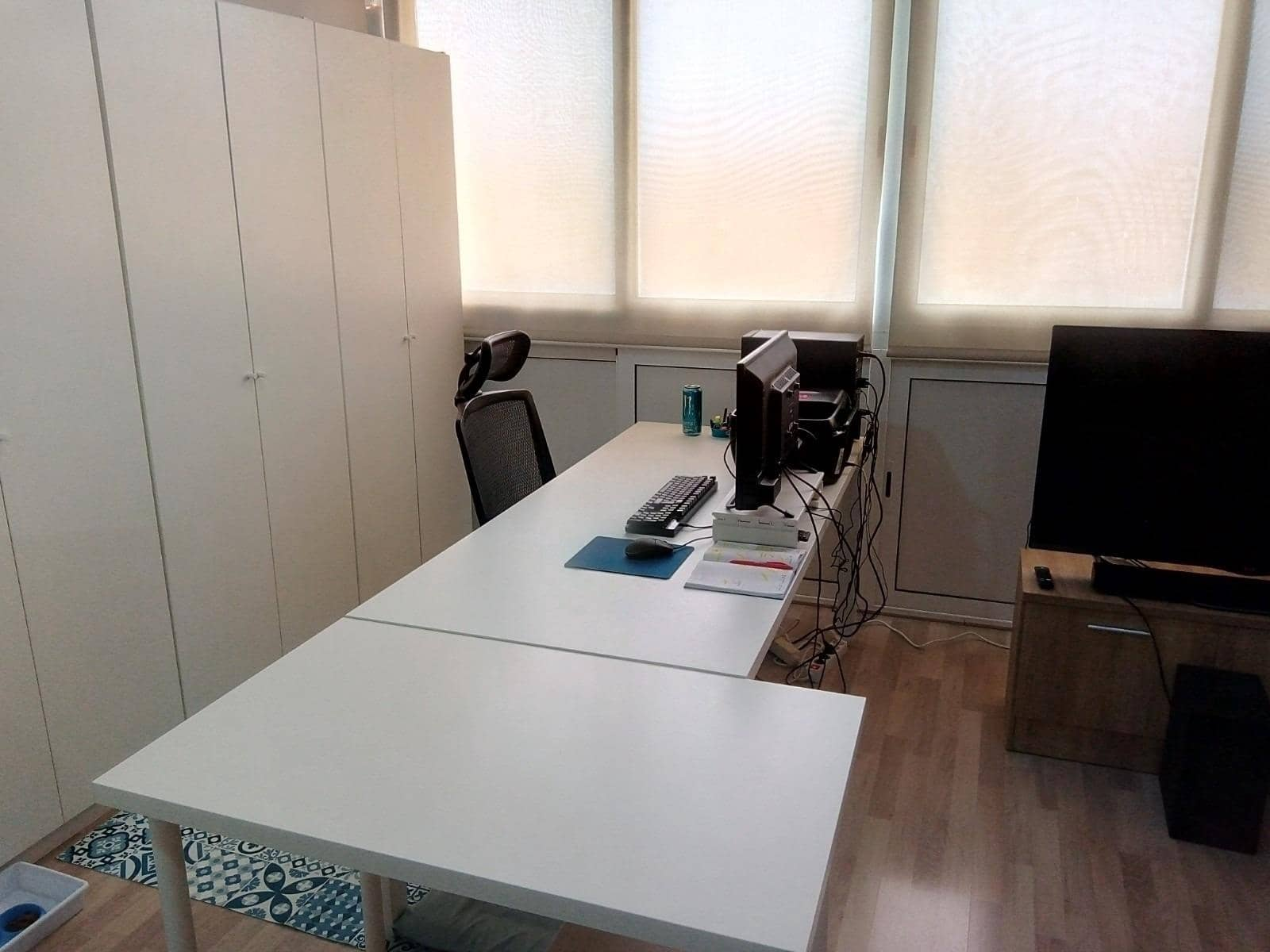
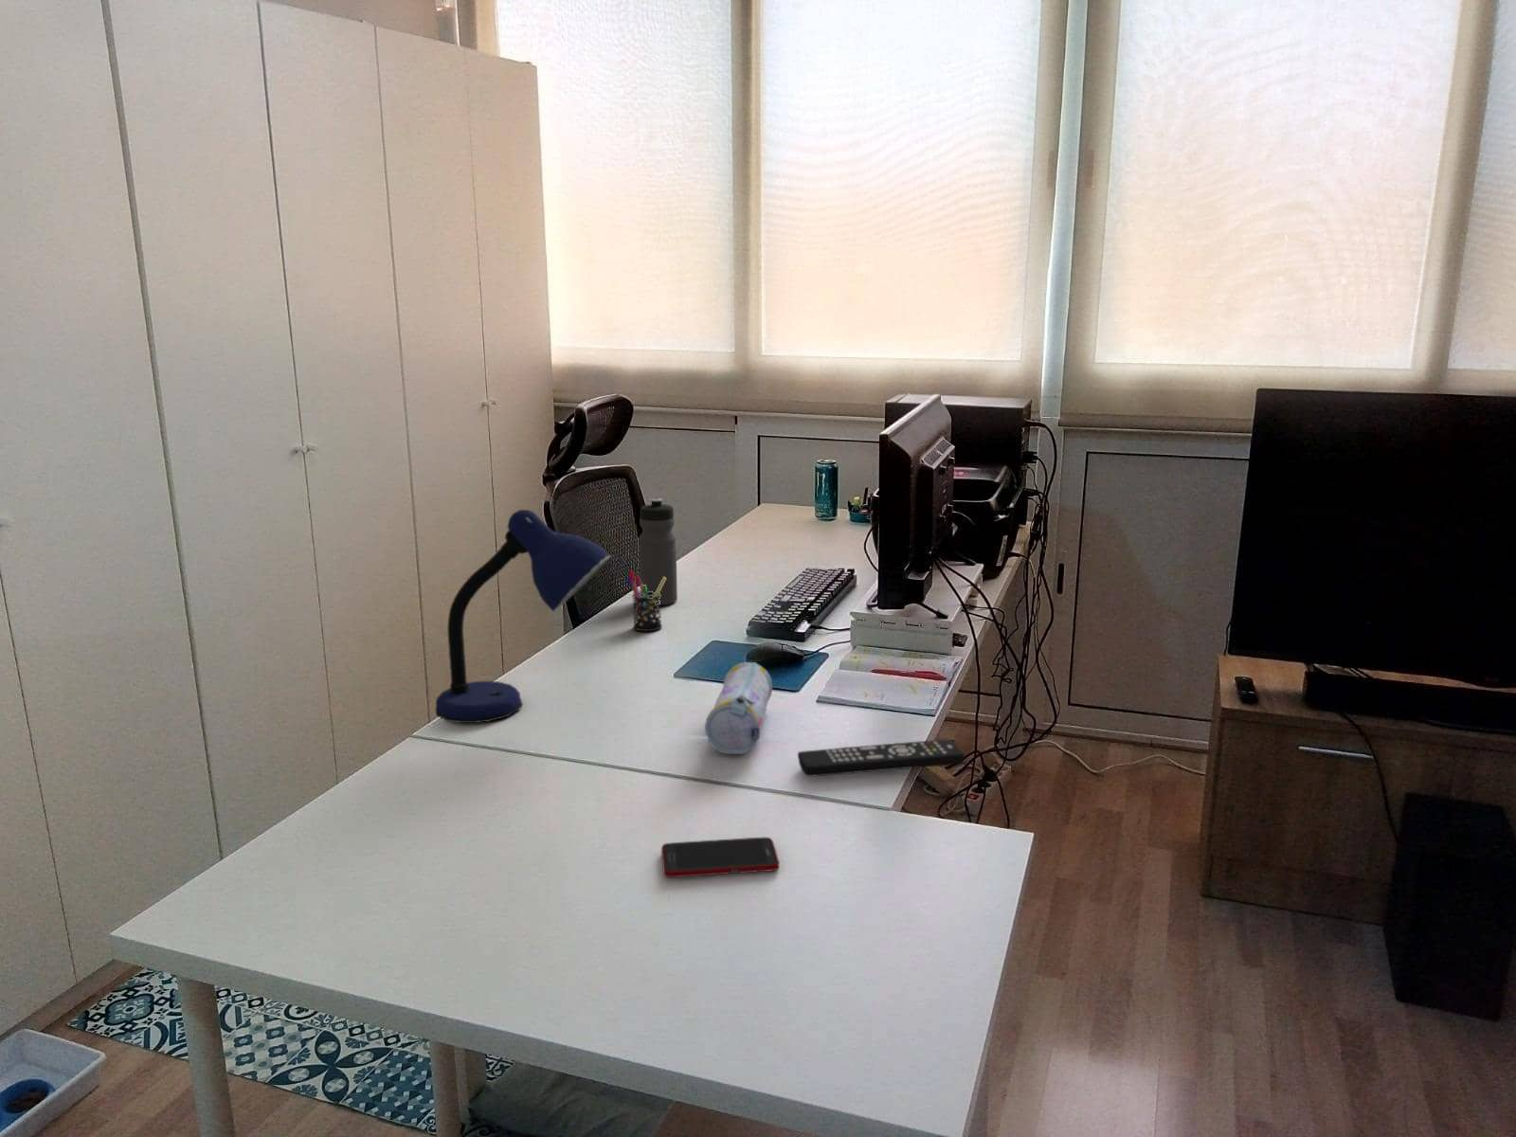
+ pencil case [704,662,774,755]
+ remote control [797,739,966,778]
+ cell phone [660,837,779,878]
+ desk lamp [435,509,612,724]
+ pen holder [625,571,666,632]
+ water bottle [637,498,678,607]
